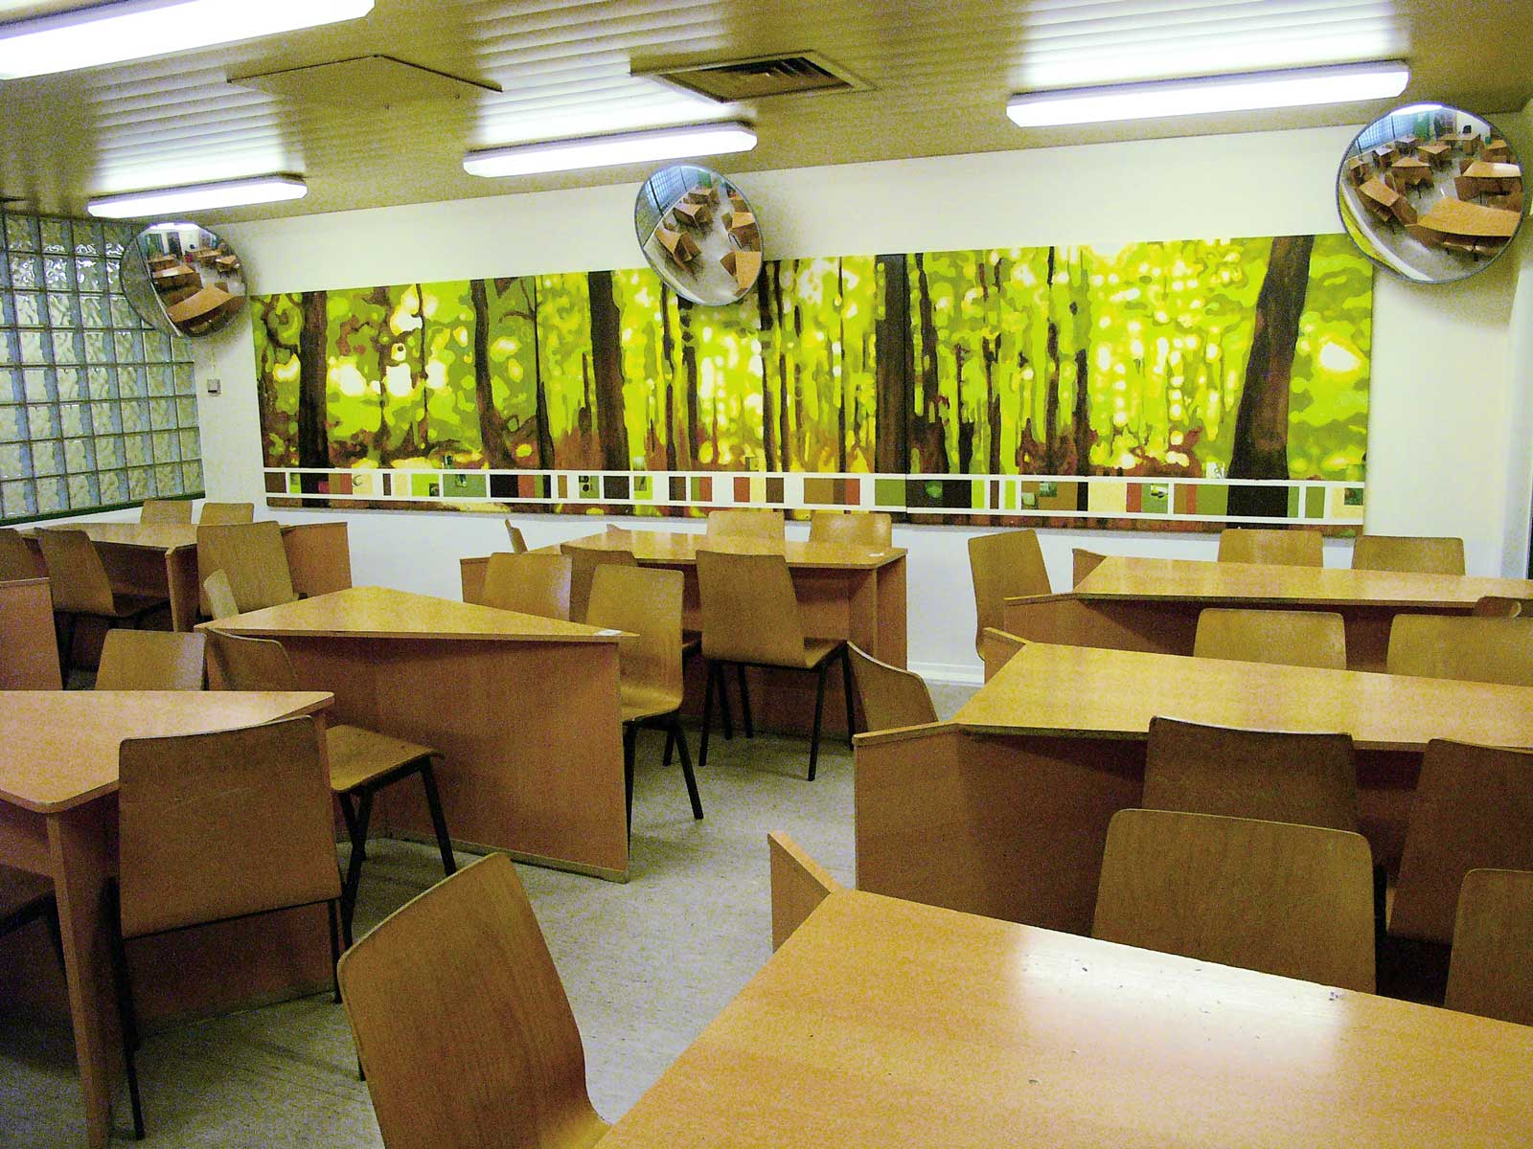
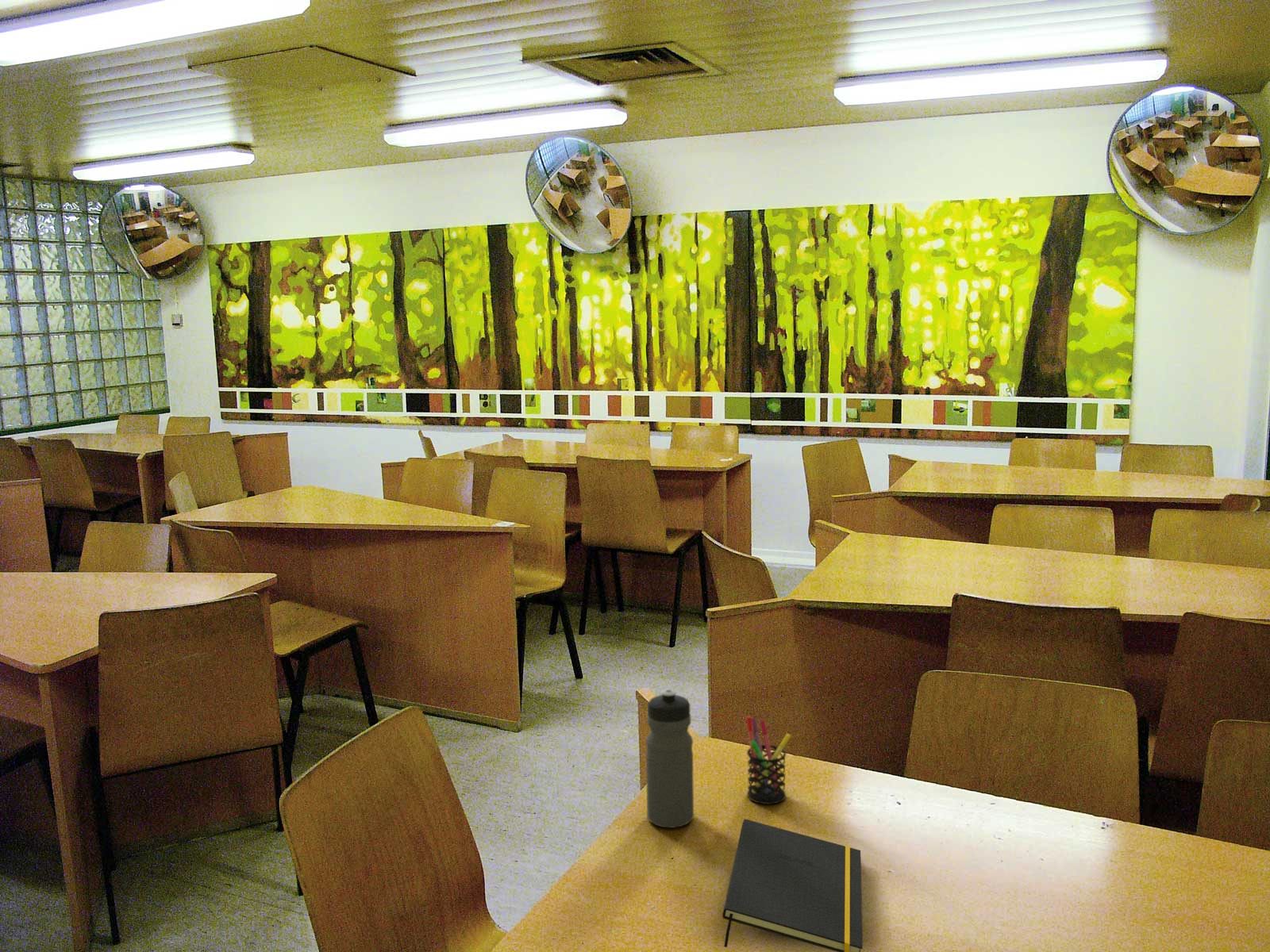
+ pen holder [745,716,791,805]
+ notepad [722,819,864,952]
+ water bottle [645,689,695,828]
